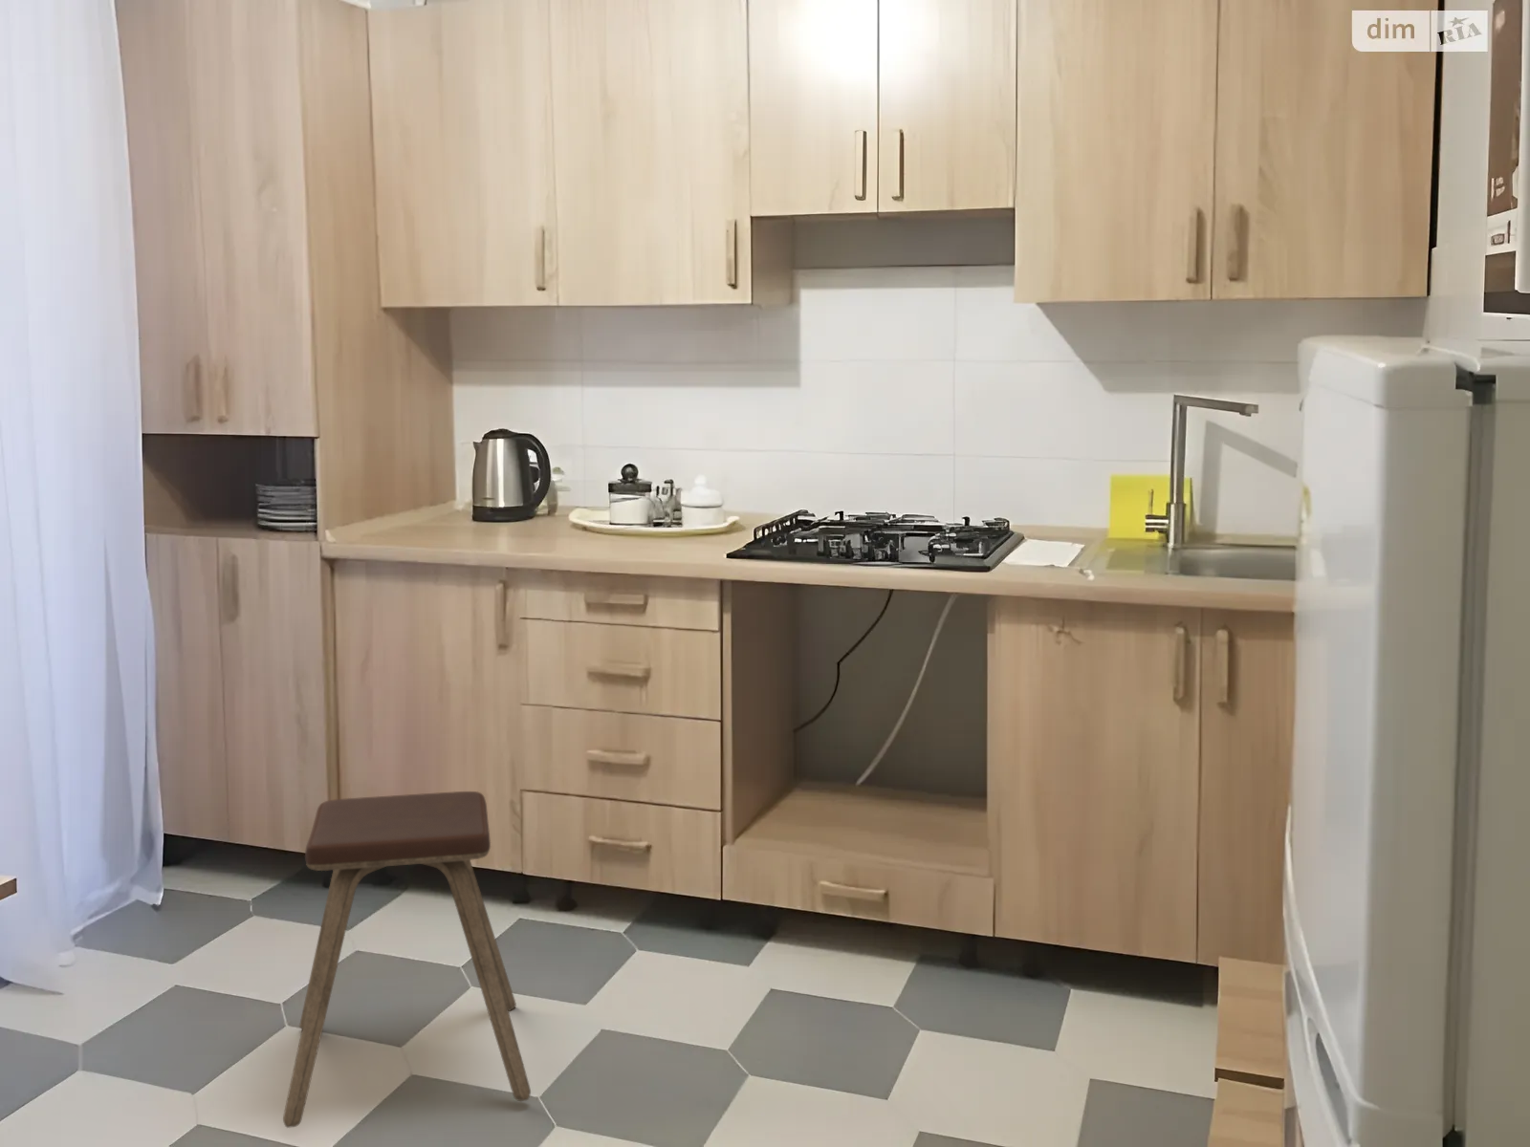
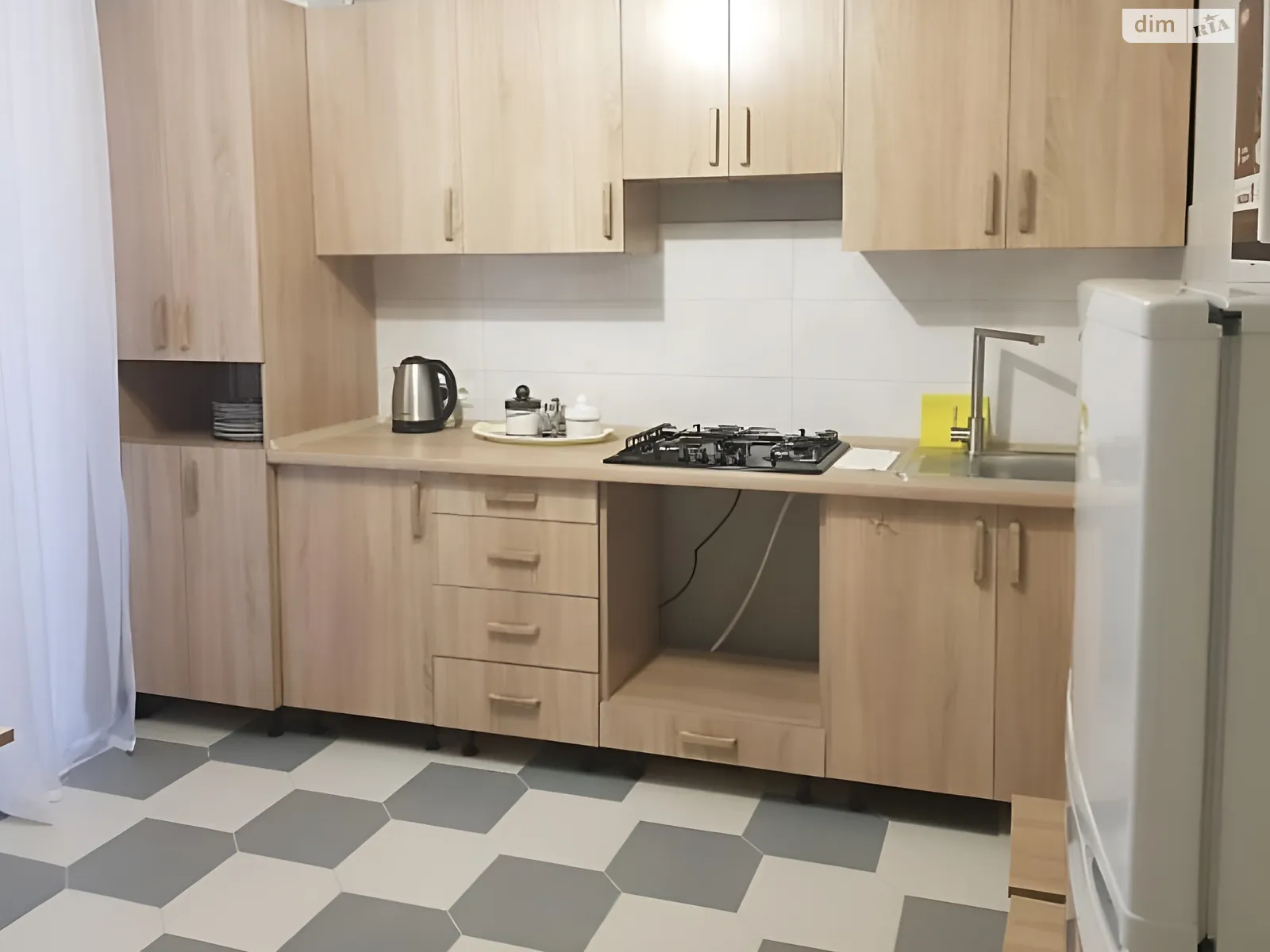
- music stool [282,790,531,1129]
